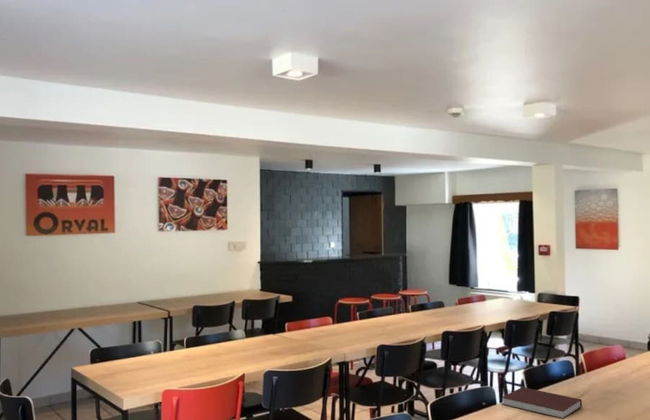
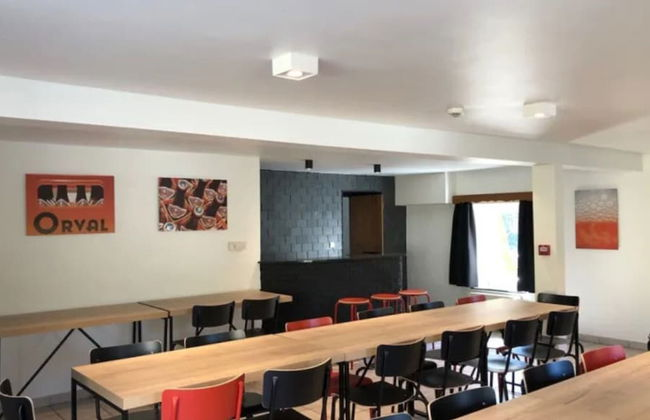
- notebook [501,386,583,420]
